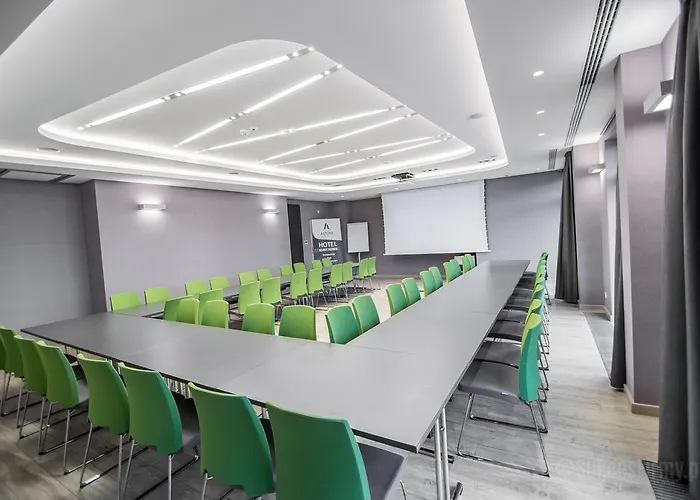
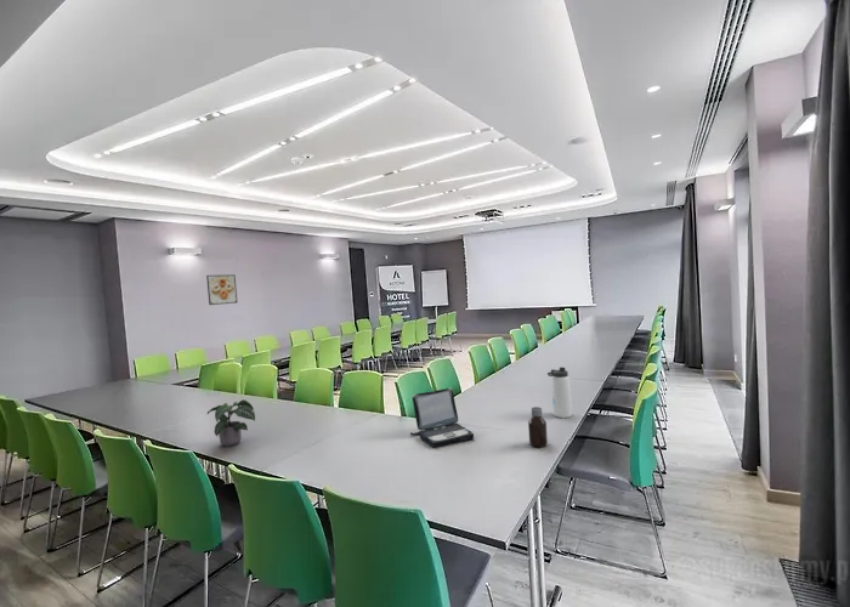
+ bottle [527,405,549,448]
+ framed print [205,273,238,306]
+ potted plant [206,398,256,448]
+ laptop [409,387,475,449]
+ thermos bottle [546,367,573,419]
